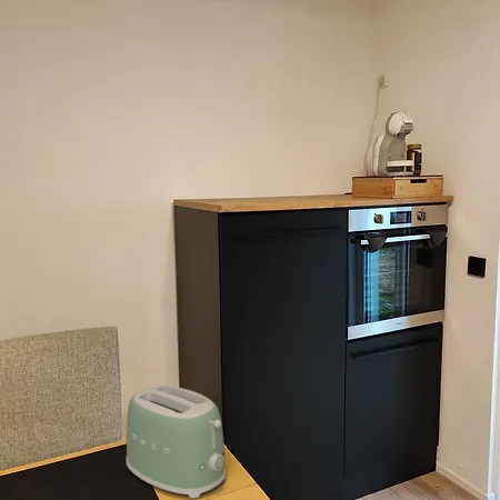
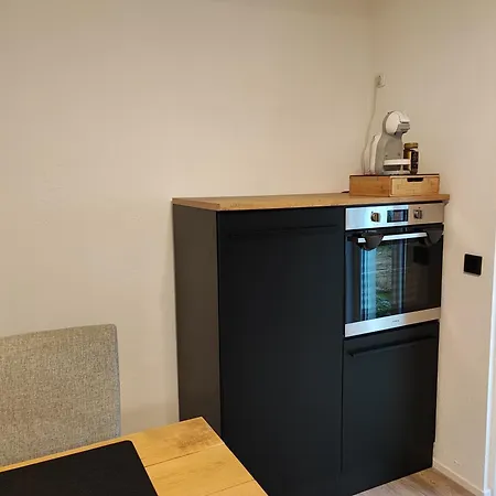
- toaster [126,384,227,499]
